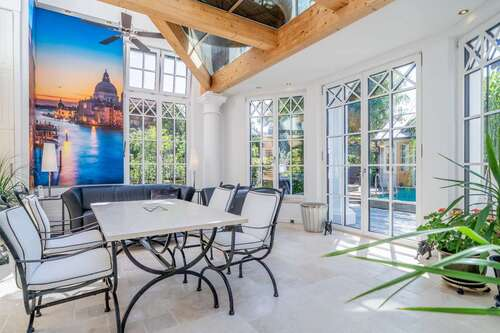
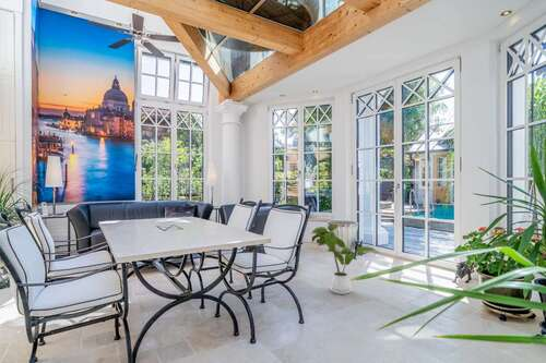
+ house plant [310,223,379,295]
